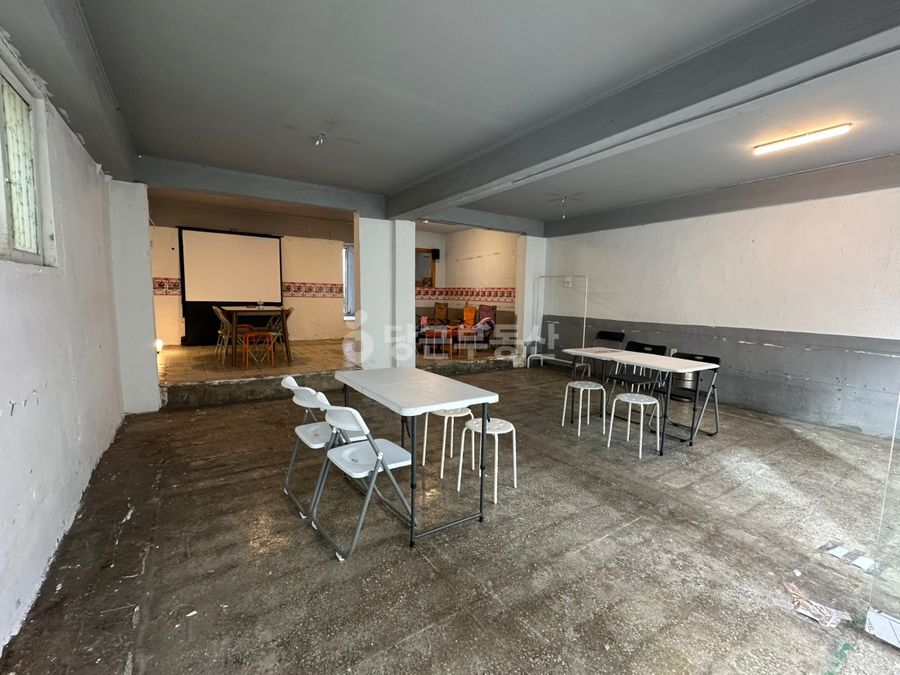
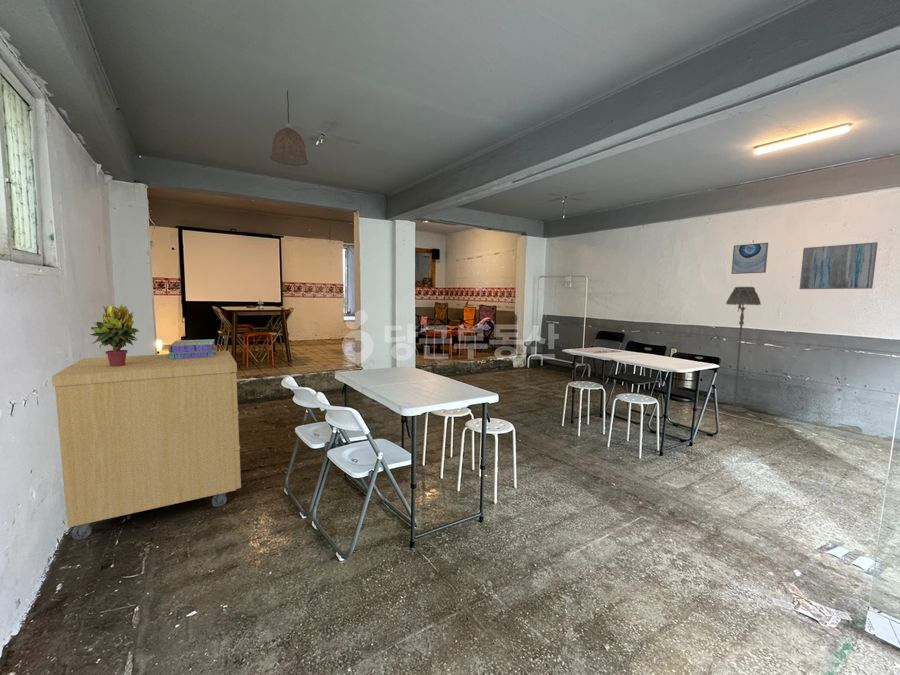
+ potted plant [88,304,140,367]
+ storage cabinet [51,350,242,541]
+ stack of books [167,338,217,359]
+ pendant lamp [269,90,309,167]
+ wall art [730,242,769,275]
+ floor lamp [720,286,762,413]
+ wall art [799,241,879,290]
